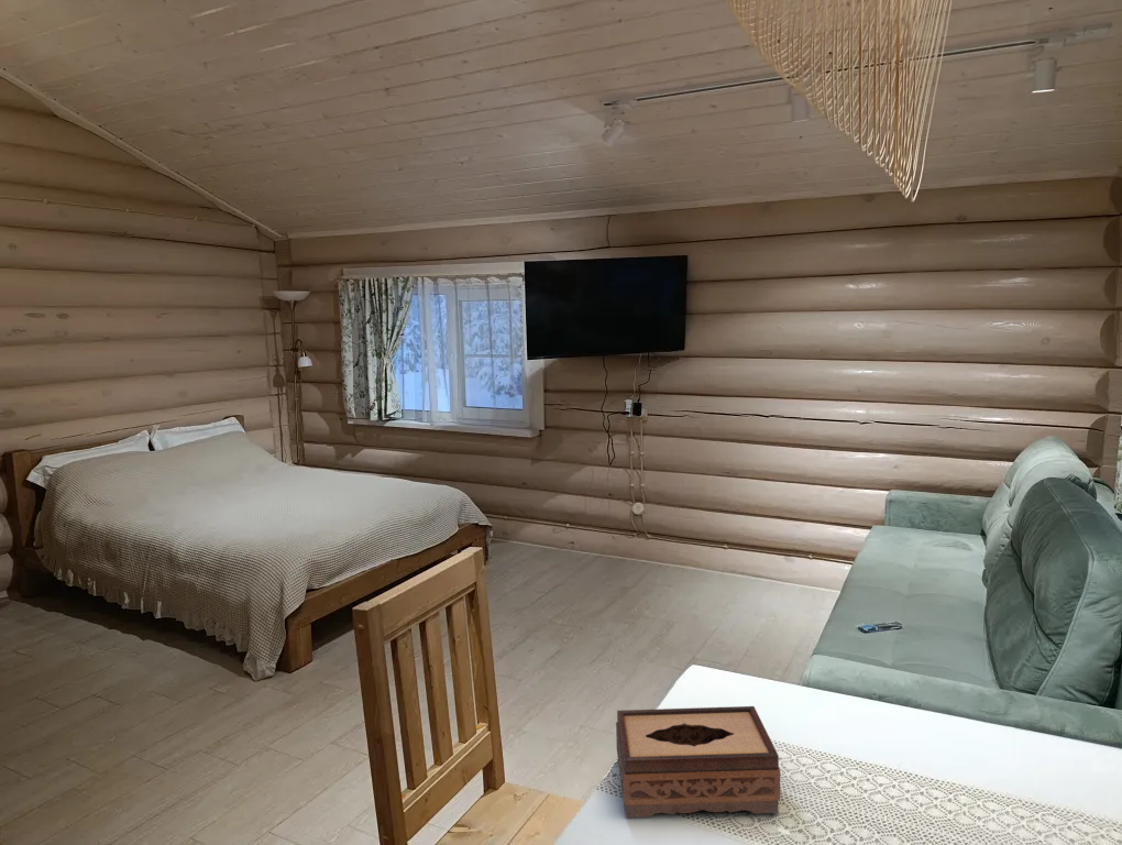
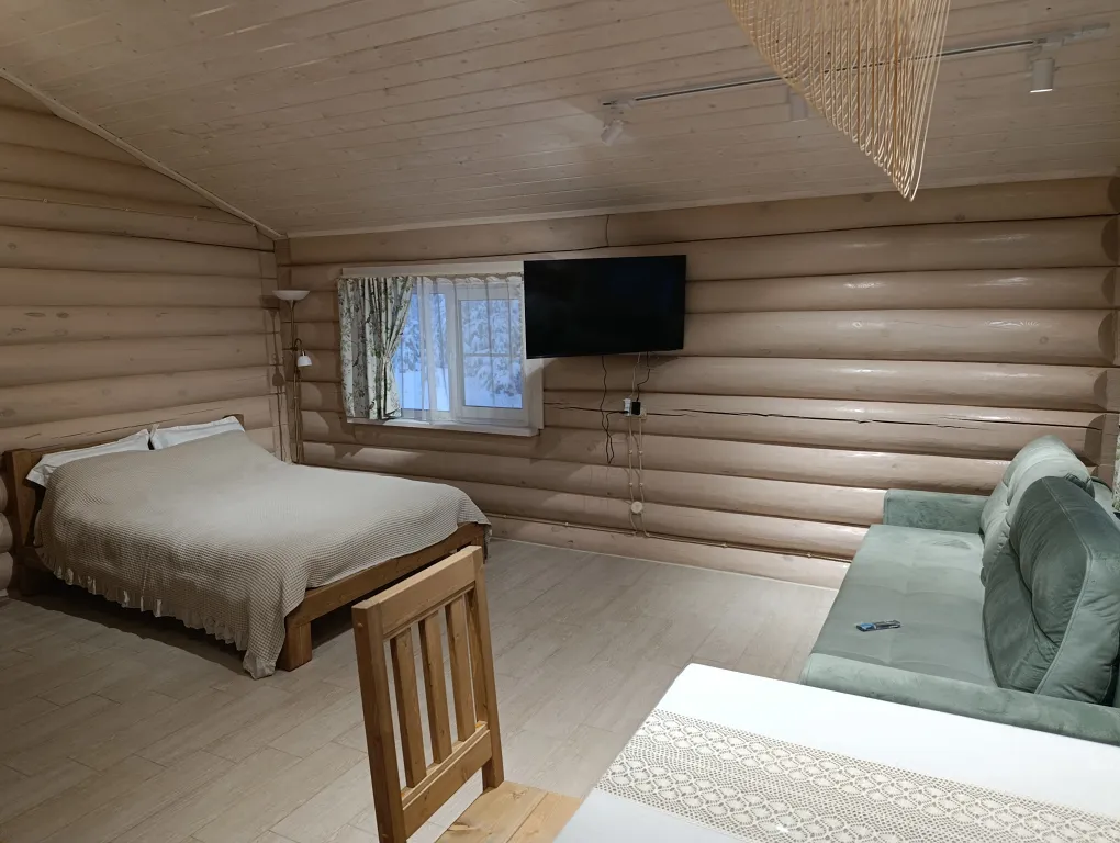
- tissue box [615,705,781,819]
